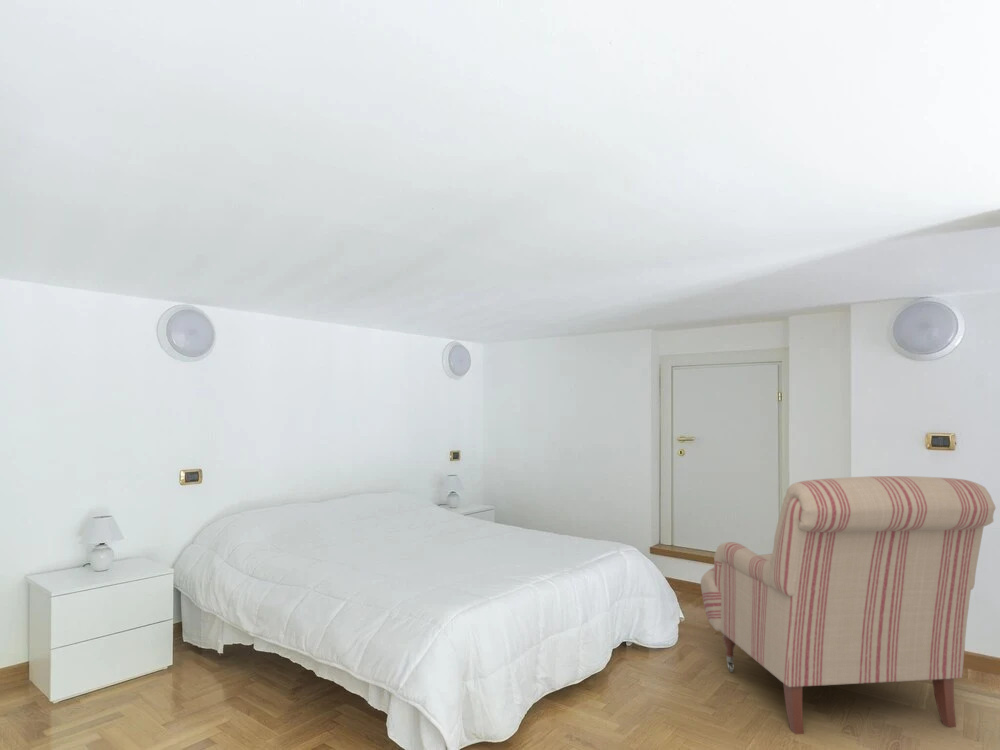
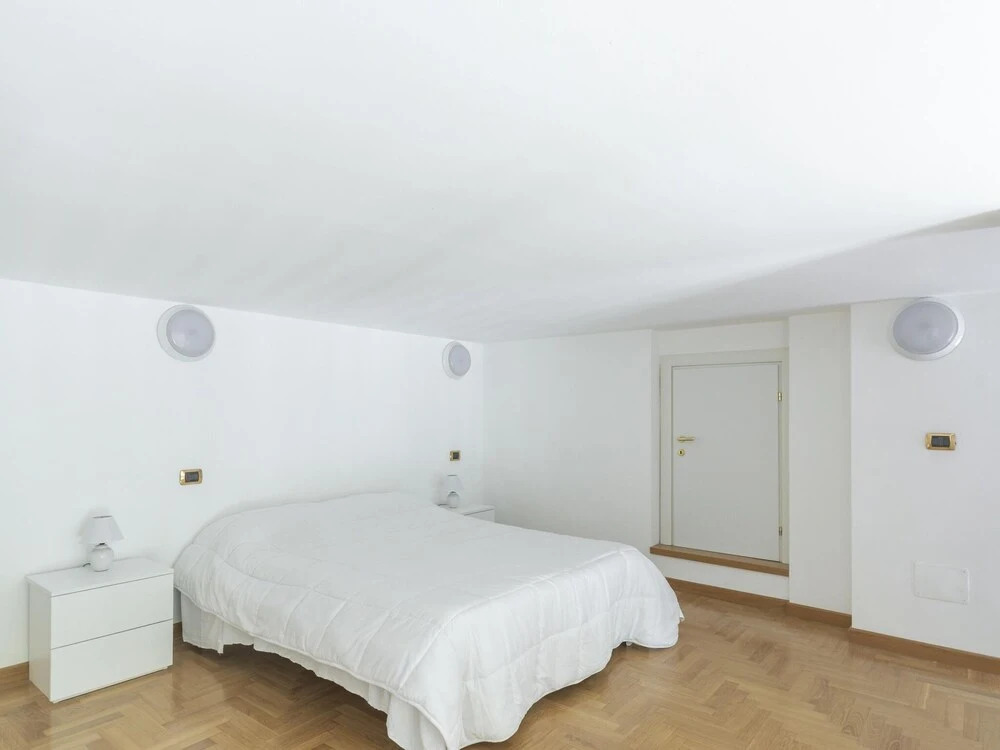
- chair [700,475,997,735]
